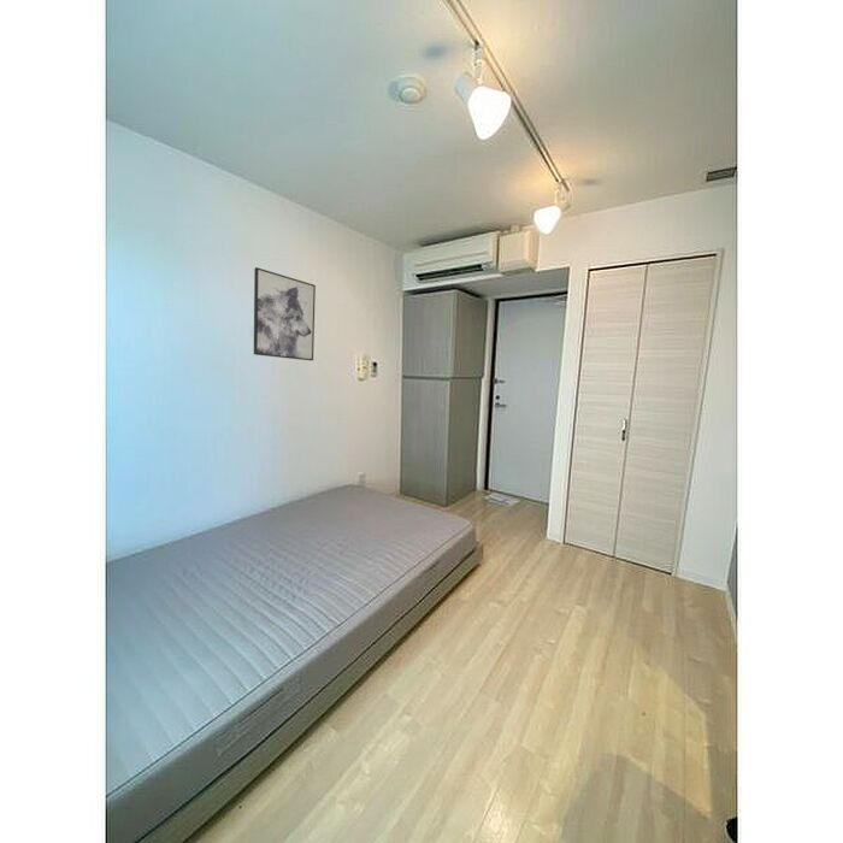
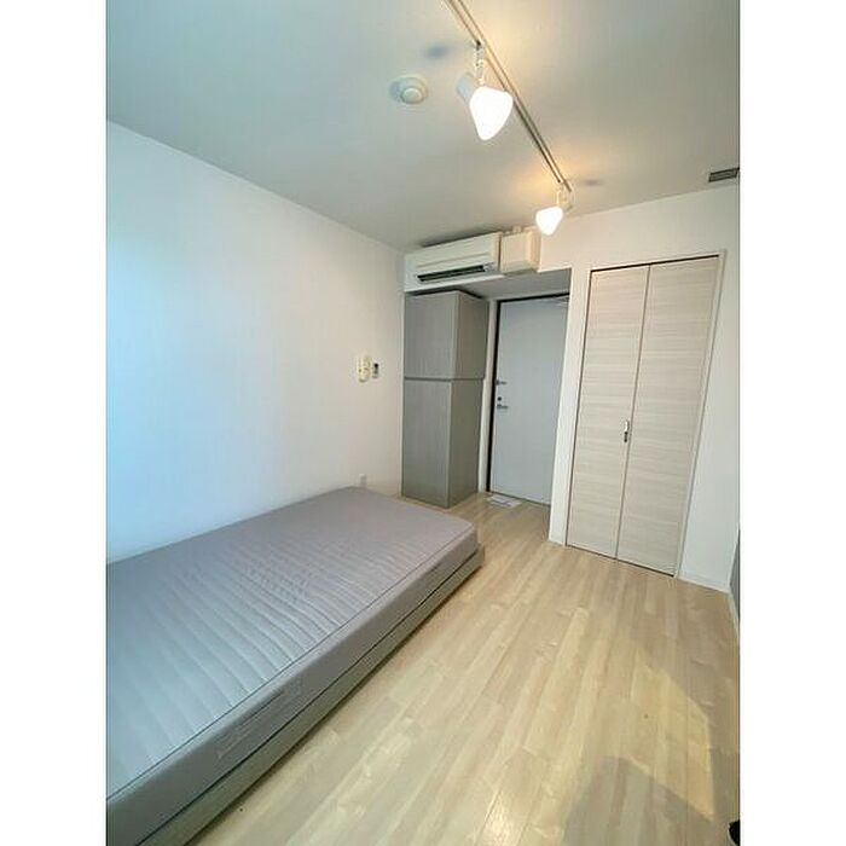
- wall art [253,266,317,361]
